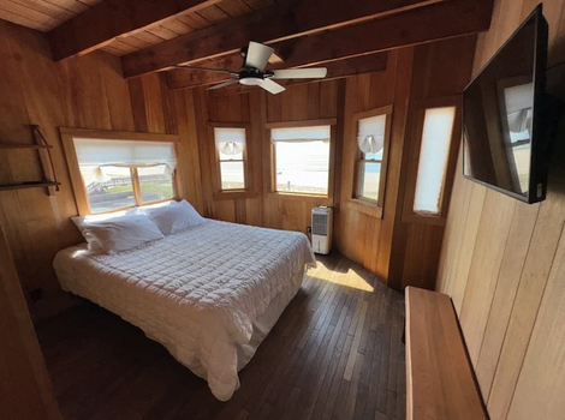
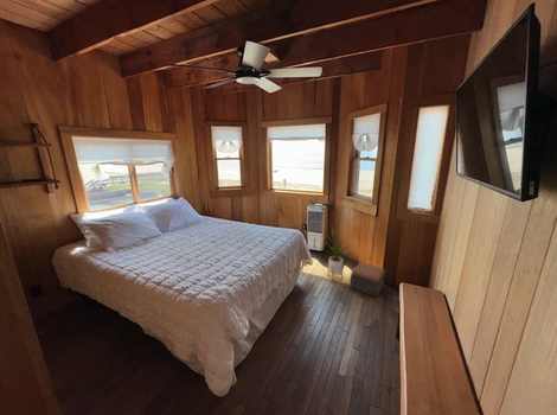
+ footstool [348,261,386,298]
+ house plant [324,228,347,282]
